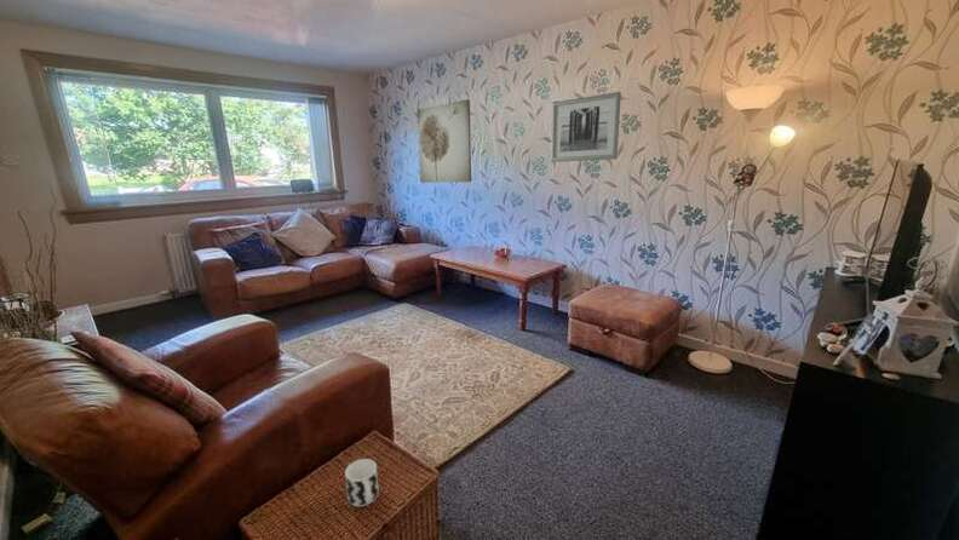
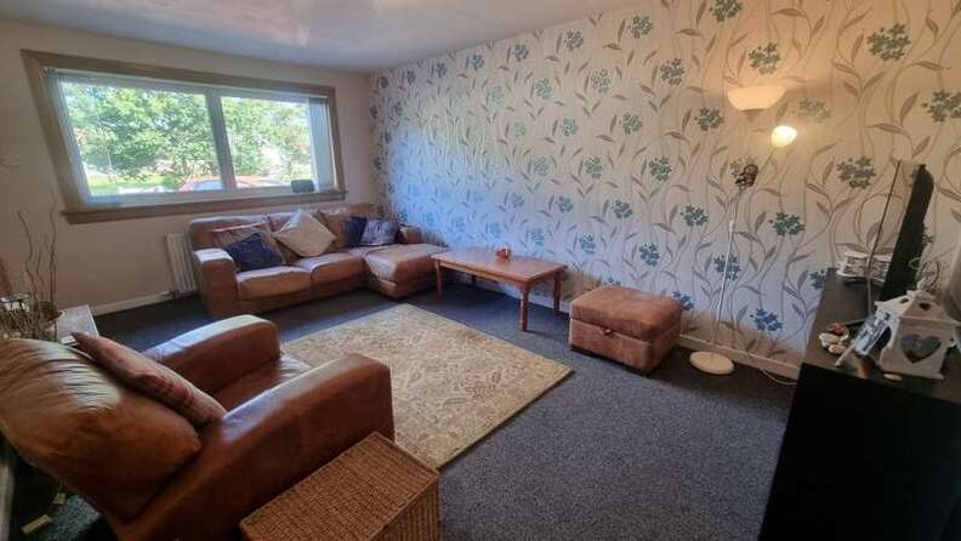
- wall art [550,91,622,163]
- wall art [417,98,472,184]
- cup [344,458,380,507]
